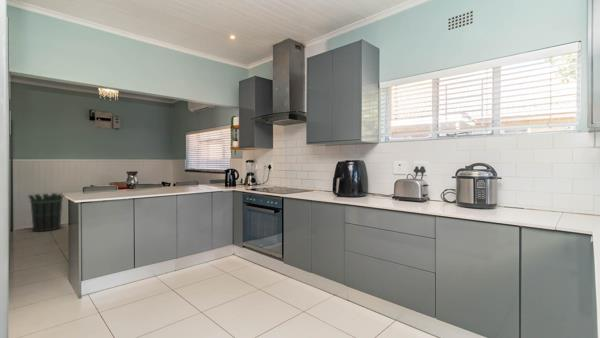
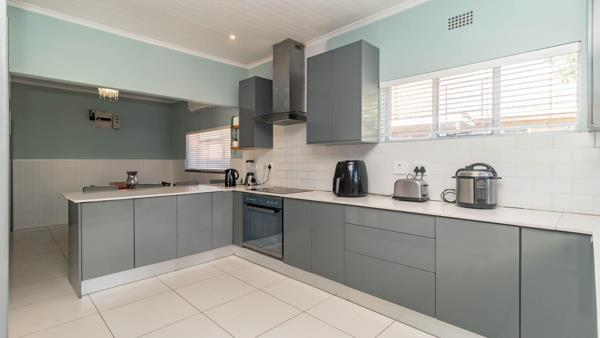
- waste bin [27,192,64,233]
